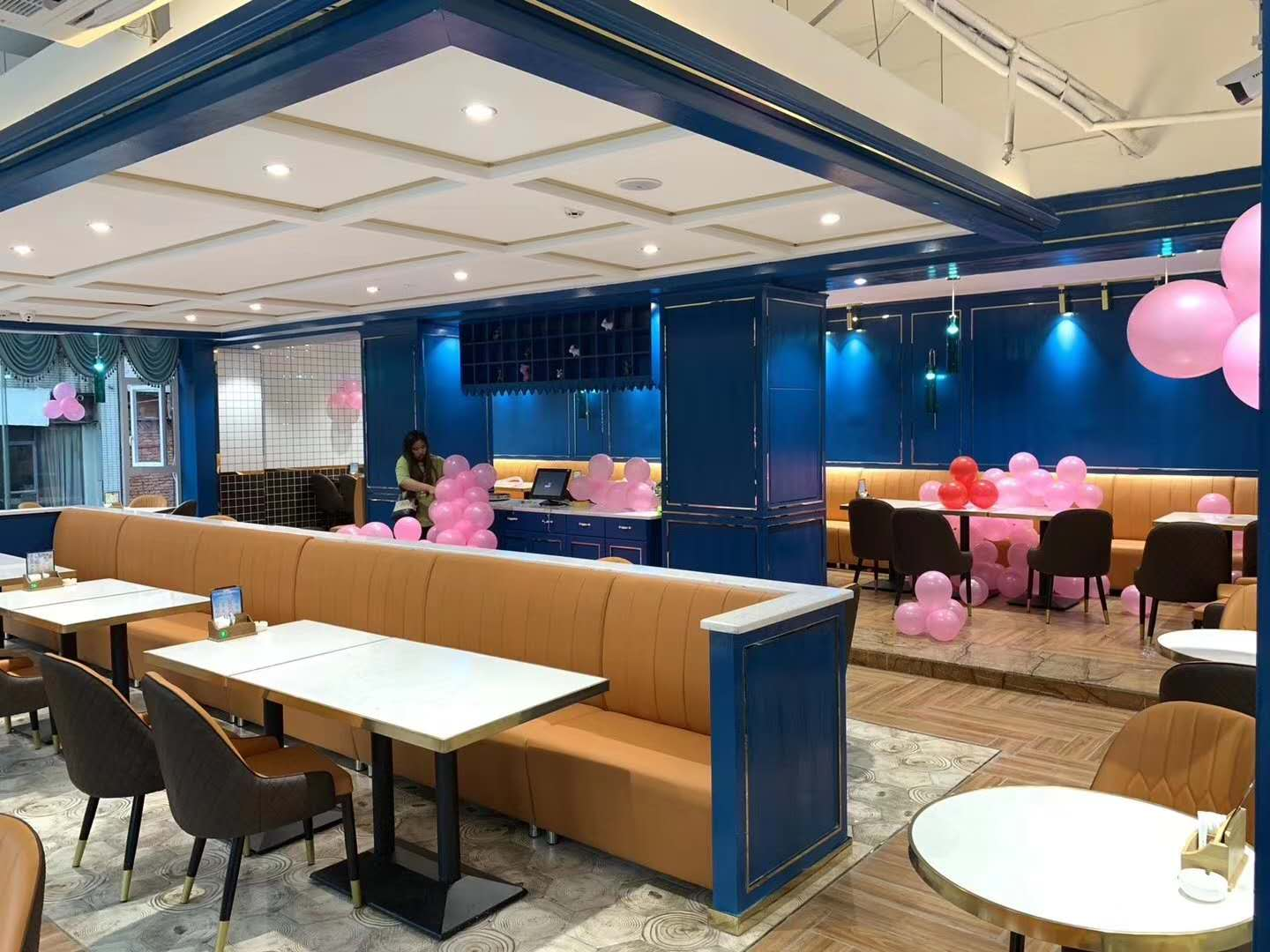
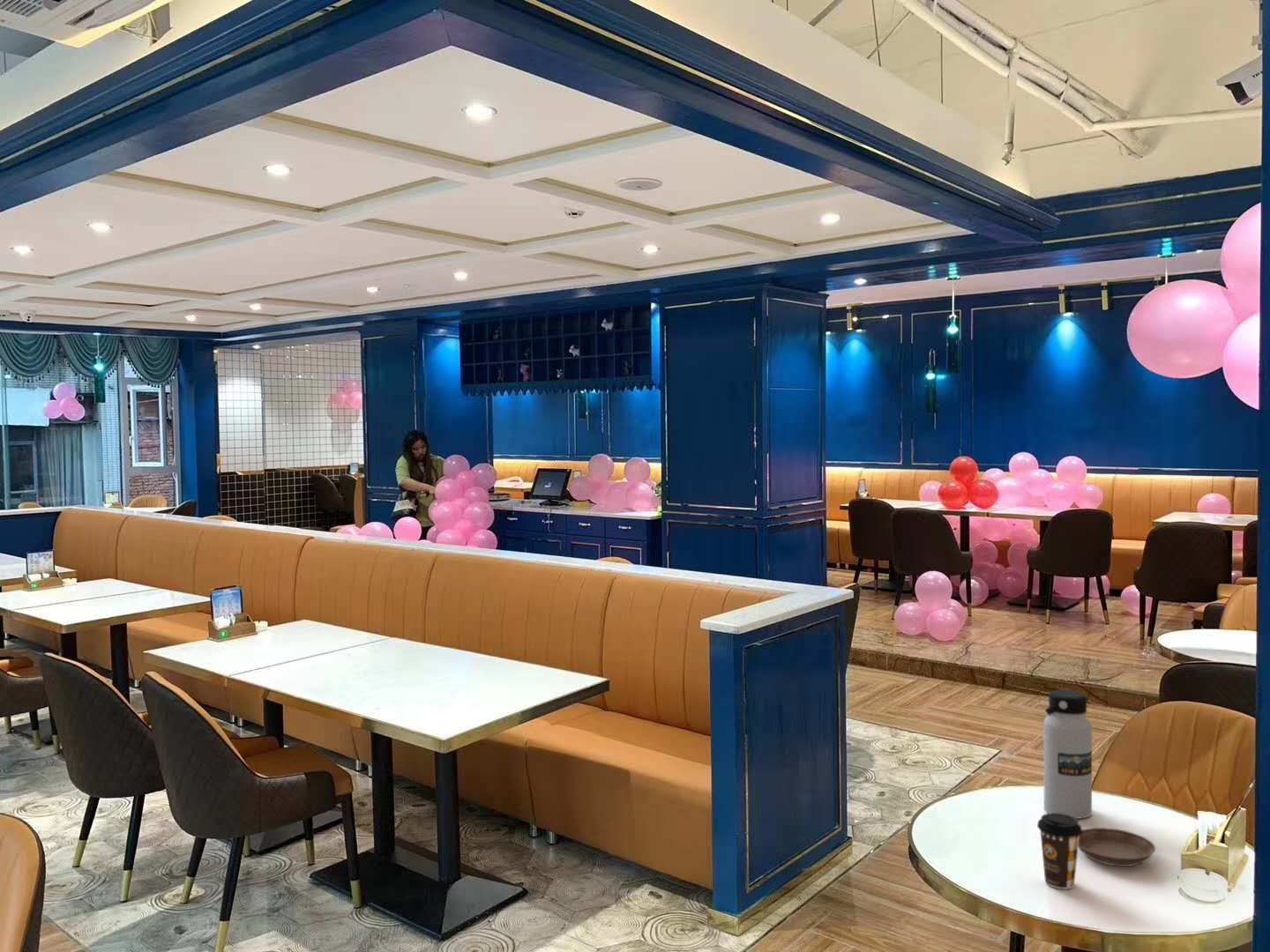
+ water bottle [1042,689,1093,820]
+ saucer [1078,827,1156,867]
+ coffee cup [1036,813,1083,889]
